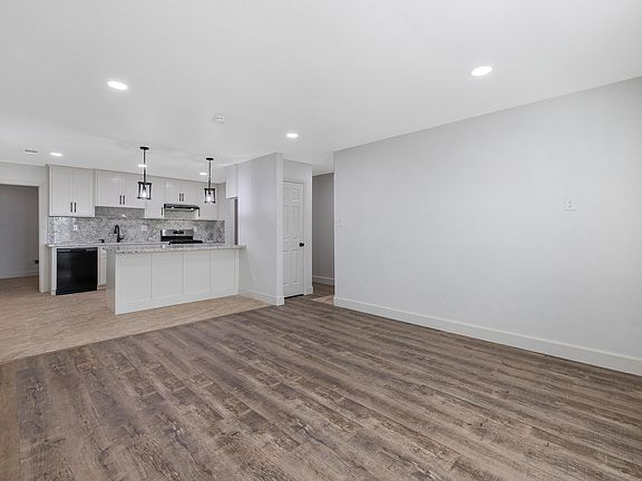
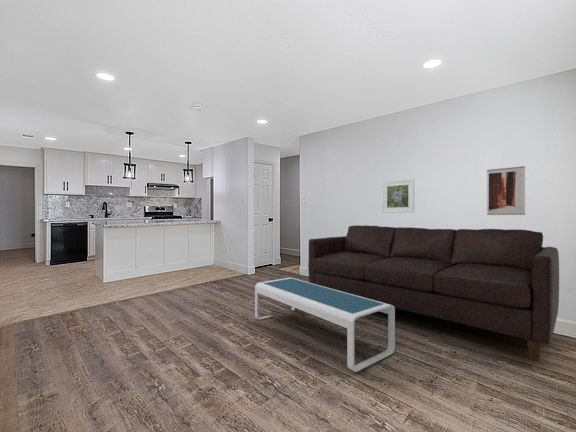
+ sofa [307,224,560,363]
+ wall art [486,165,526,216]
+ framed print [381,178,415,214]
+ coffee table [254,277,396,373]
